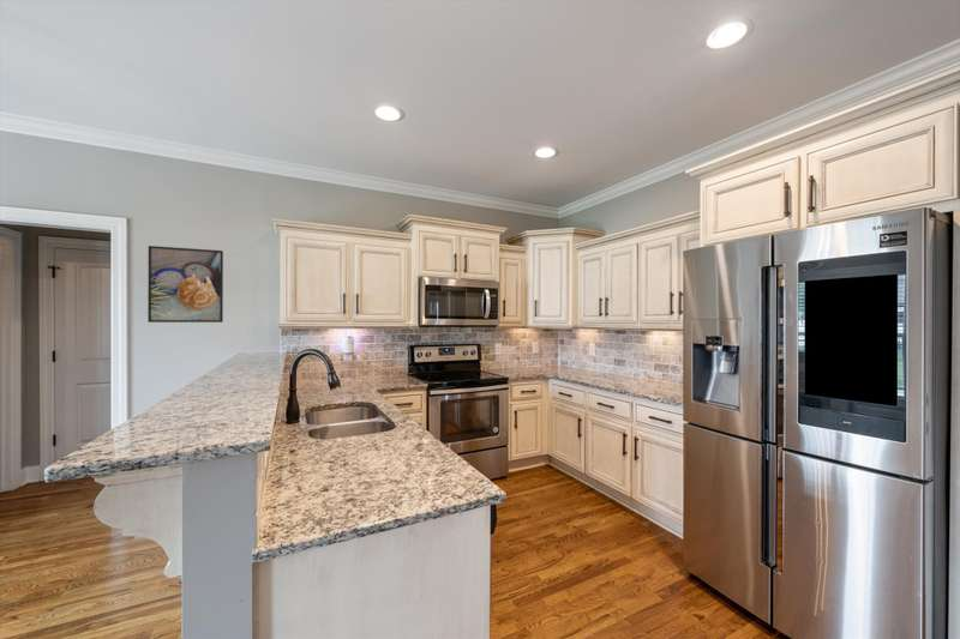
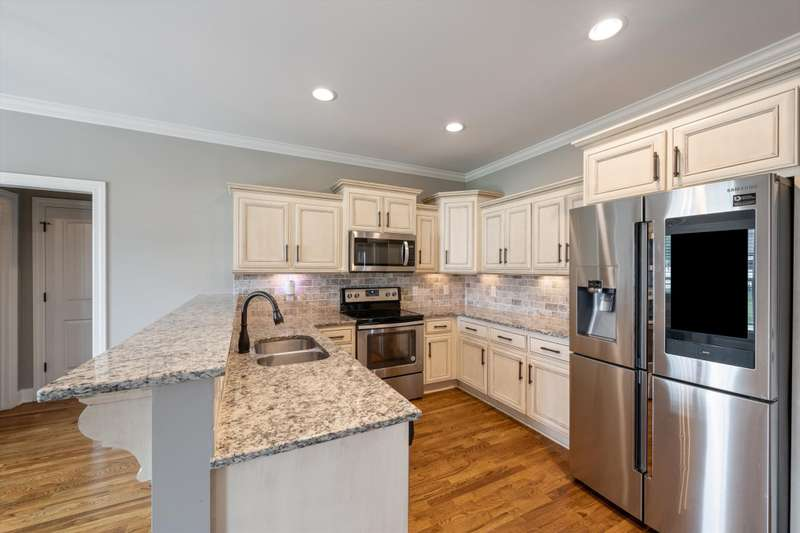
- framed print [146,245,224,324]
